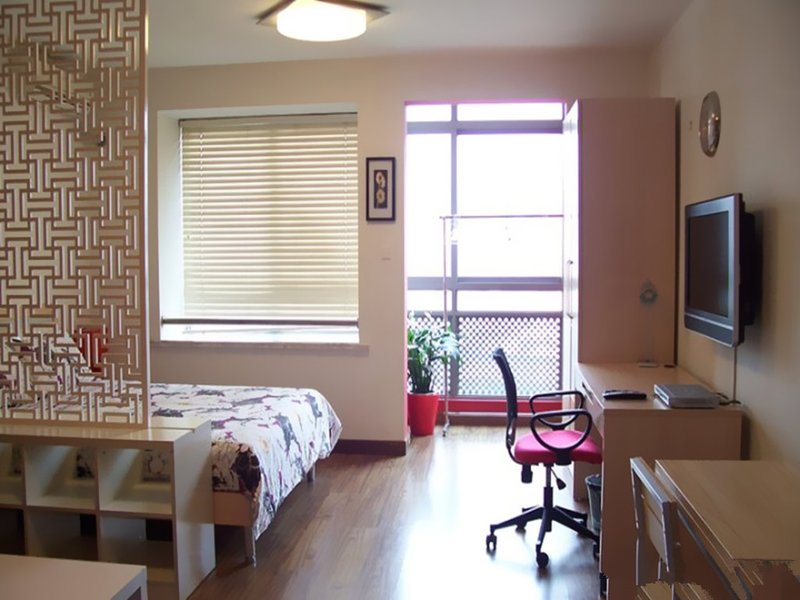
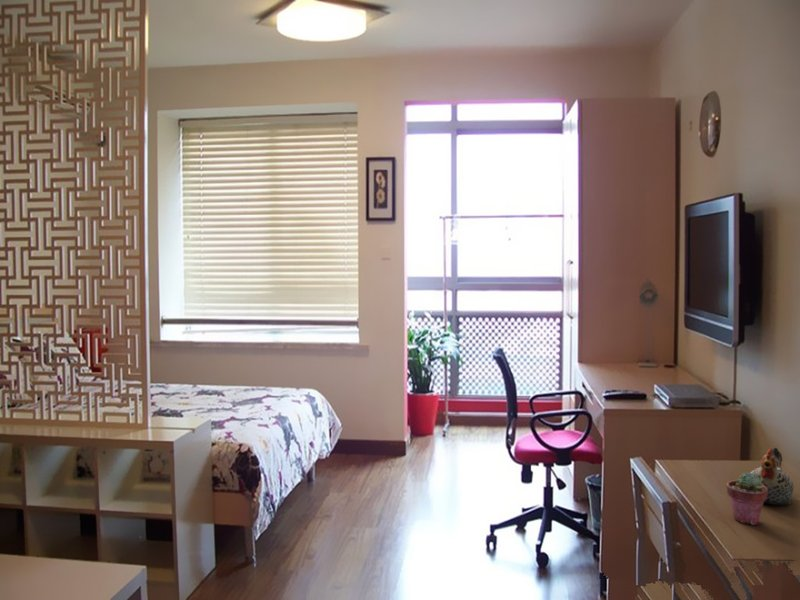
+ potted succulent [726,471,768,526]
+ chicken figurine [749,447,795,506]
